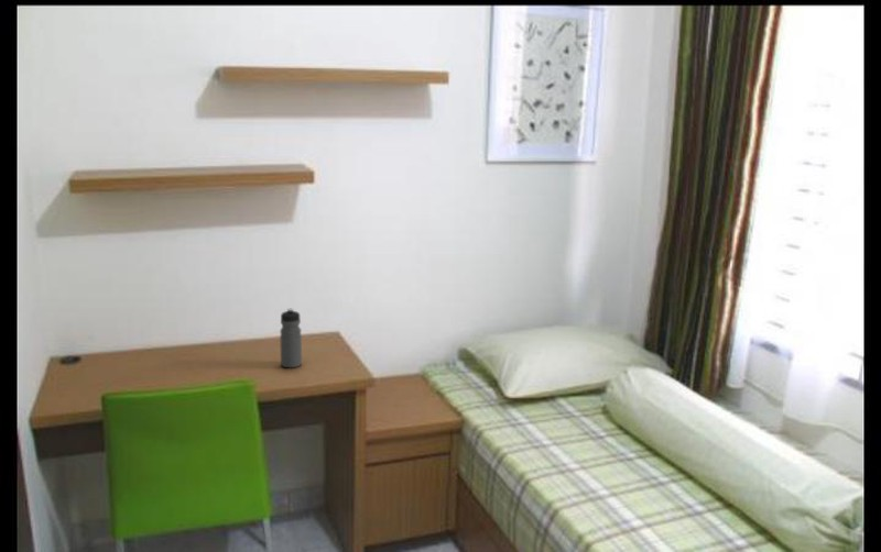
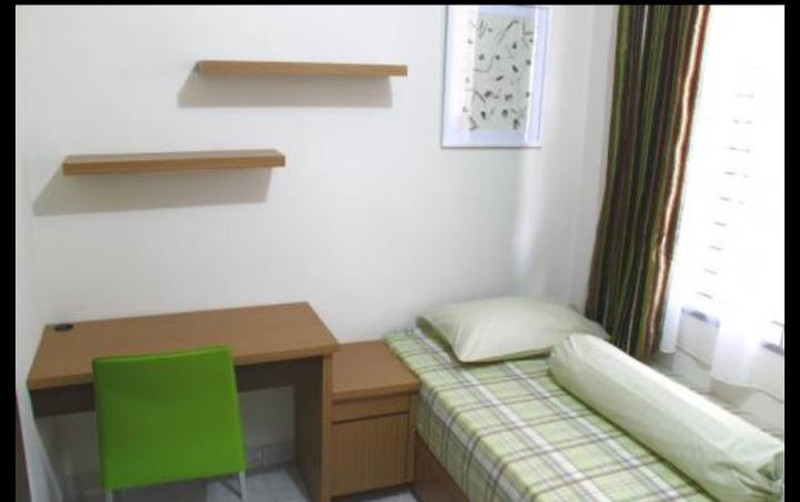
- water bottle [279,308,303,368]
